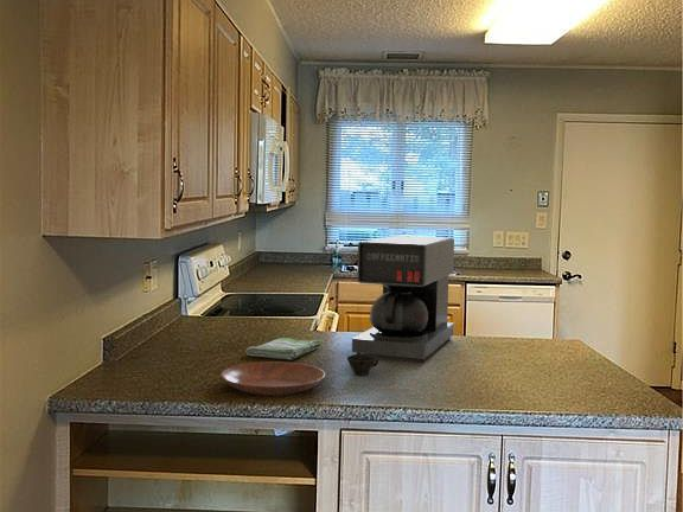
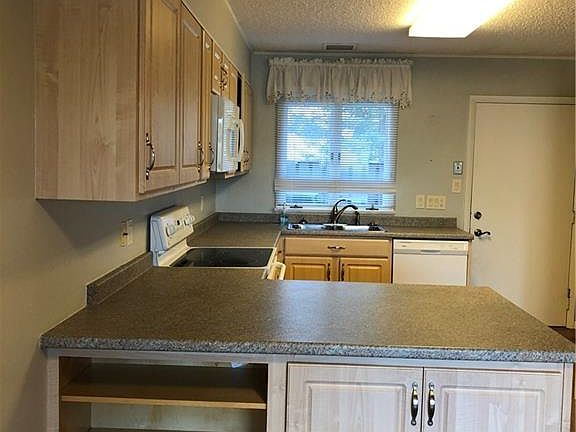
- cup [346,353,379,376]
- bowl [221,360,326,396]
- dish towel [244,337,321,361]
- coffee maker [351,235,455,363]
